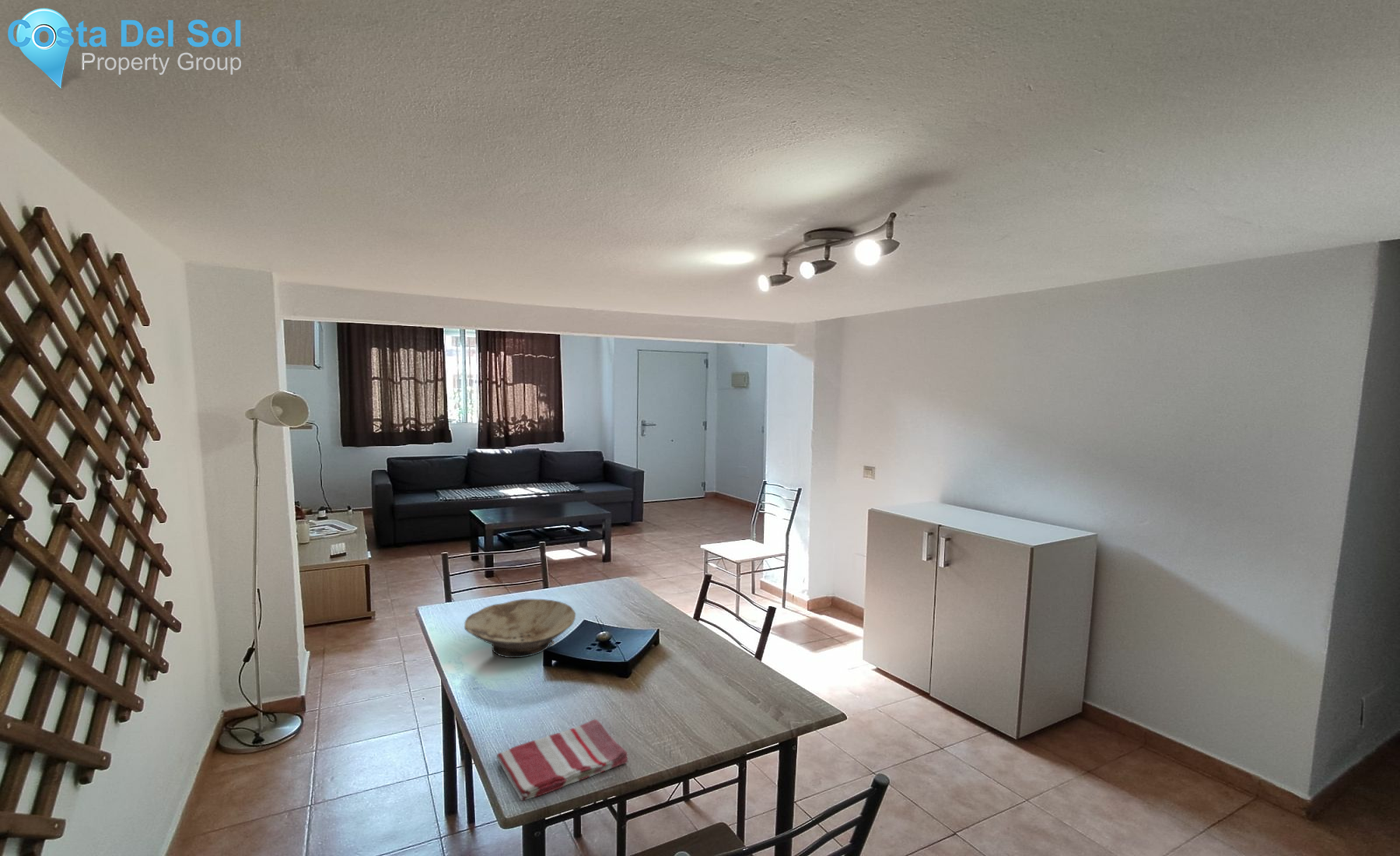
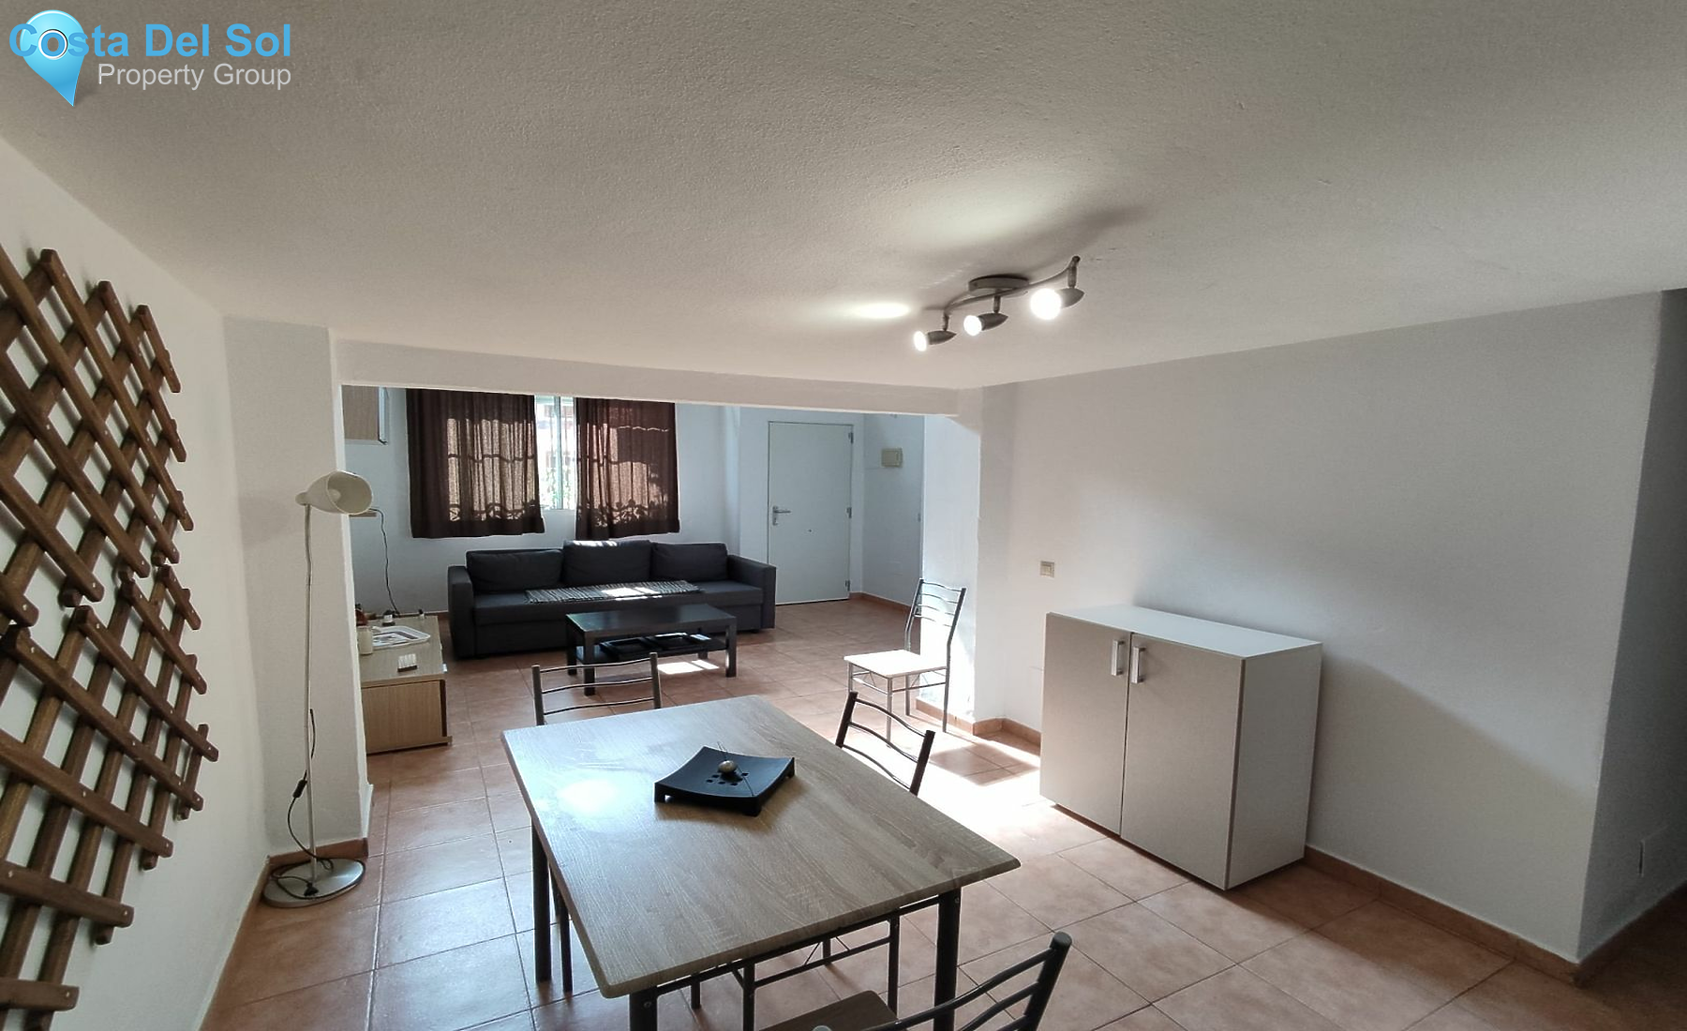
- dish towel [495,718,628,802]
- bowl [464,598,576,658]
